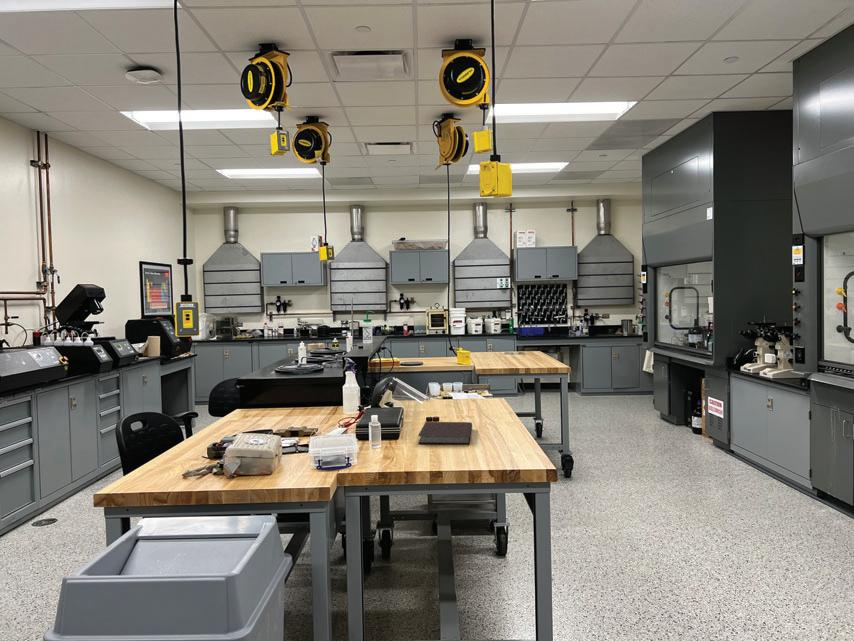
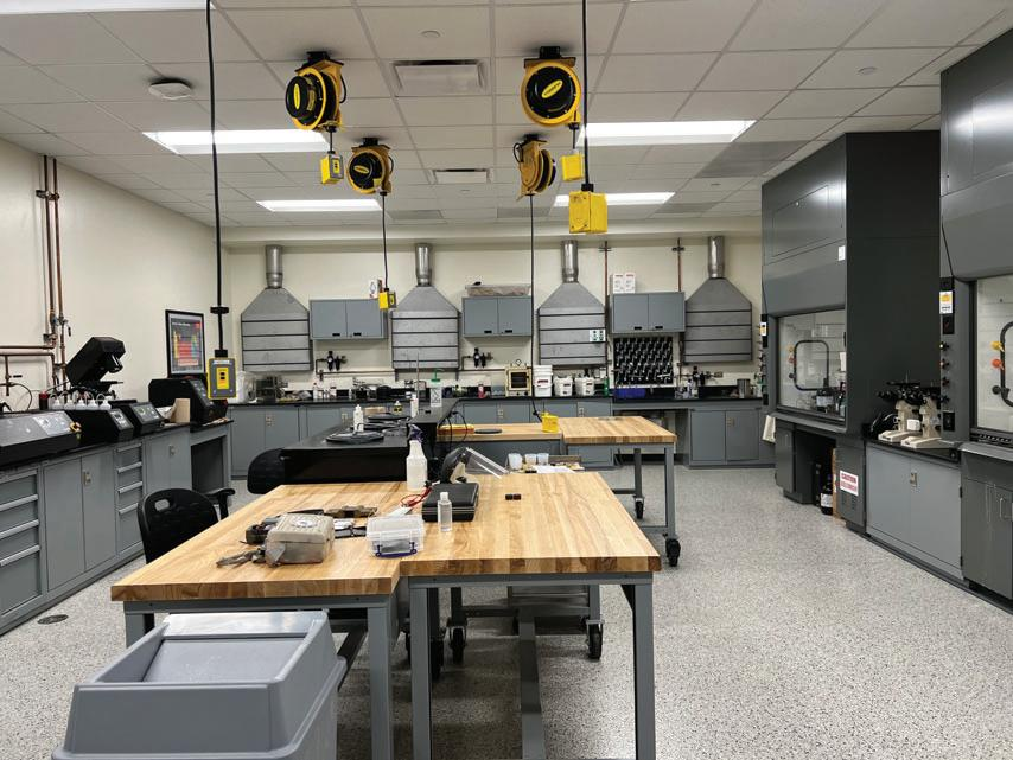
- notebook [417,421,473,445]
